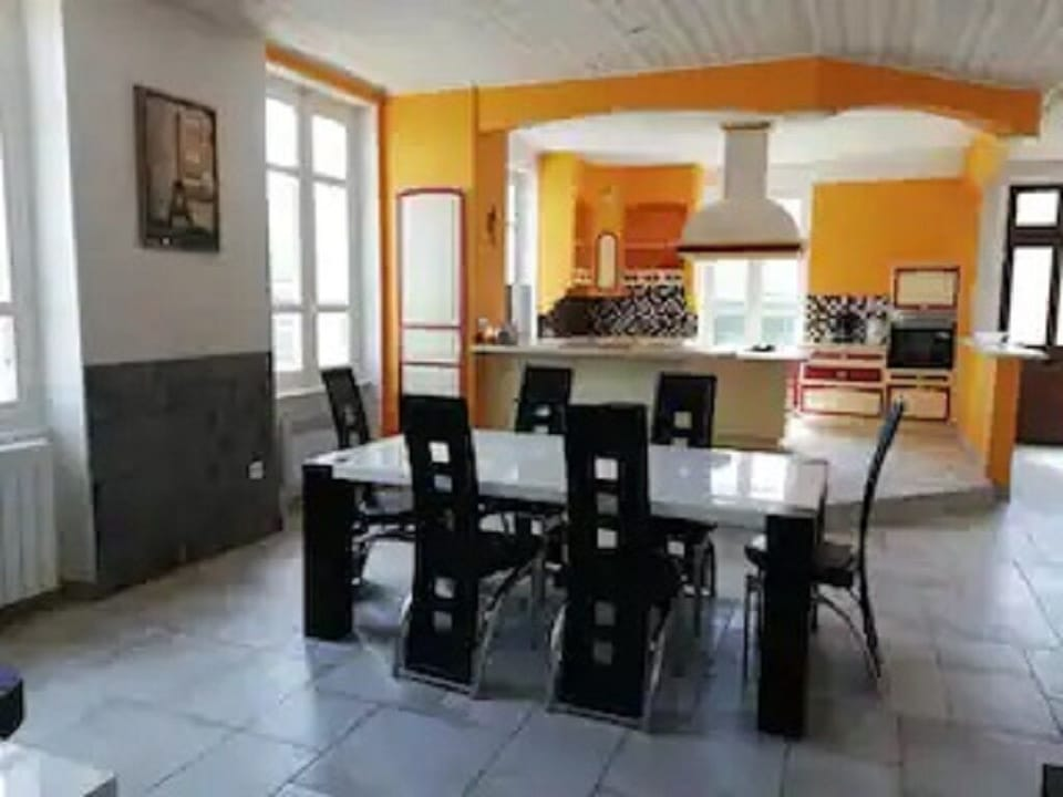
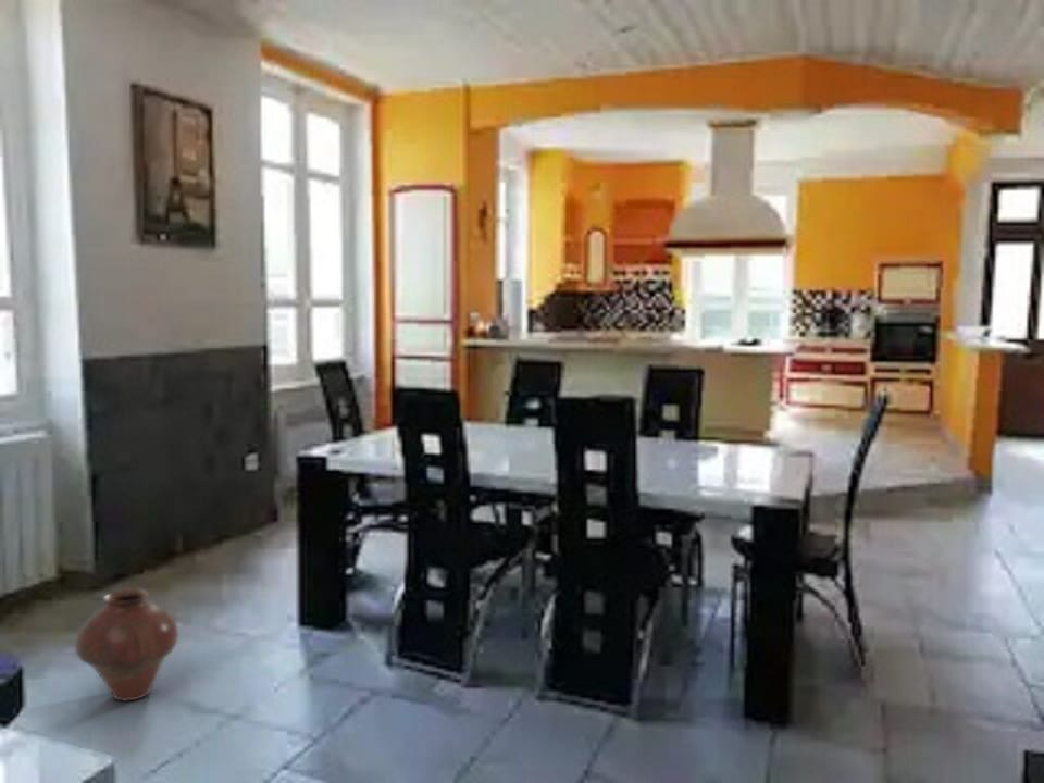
+ vase [74,587,179,703]
